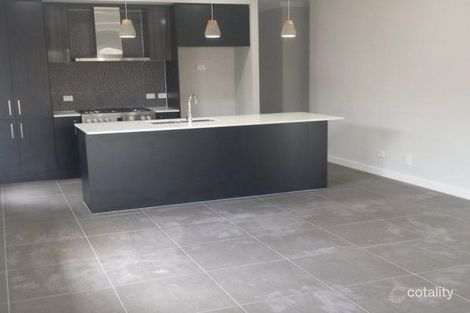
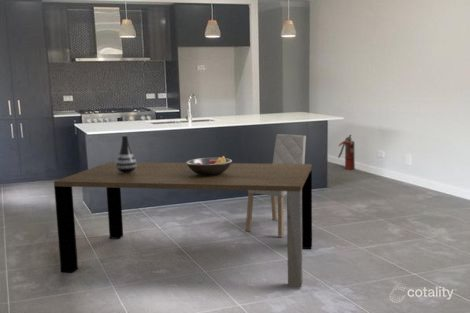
+ dining table [53,161,313,288]
+ dining chair [245,133,307,239]
+ fire extinguisher [337,134,356,170]
+ vase [115,134,137,174]
+ fruit bowl [185,155,233,175]
